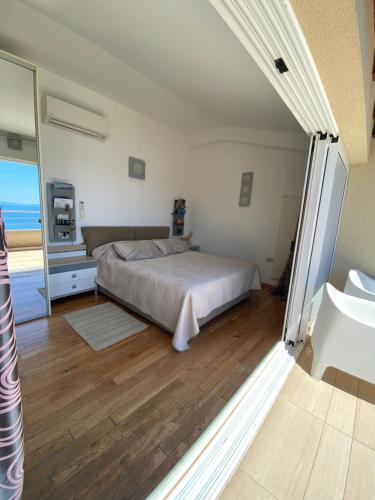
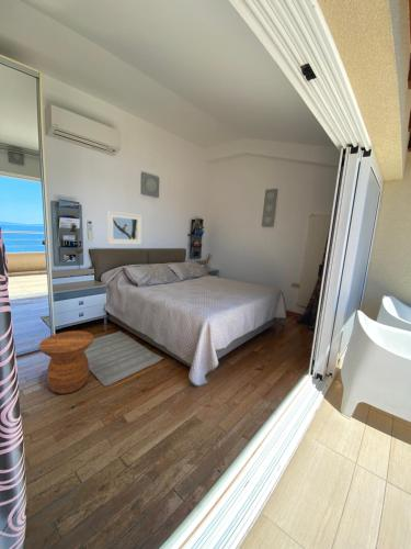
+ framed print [106,210,142,245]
+ side table [38,329,95,395]
